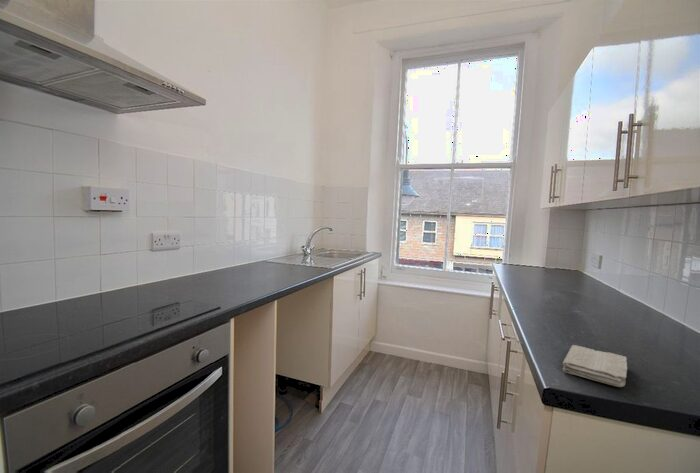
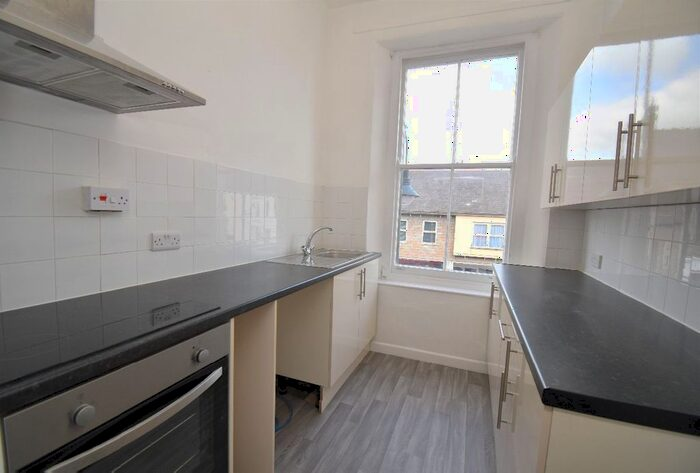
- washcloth [562,344,628,388]
